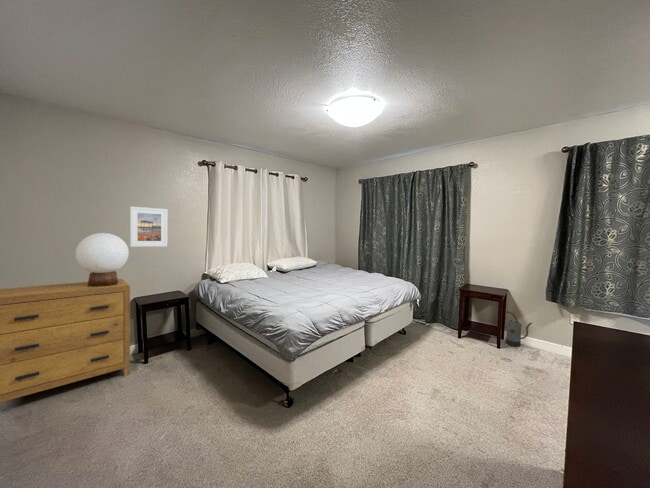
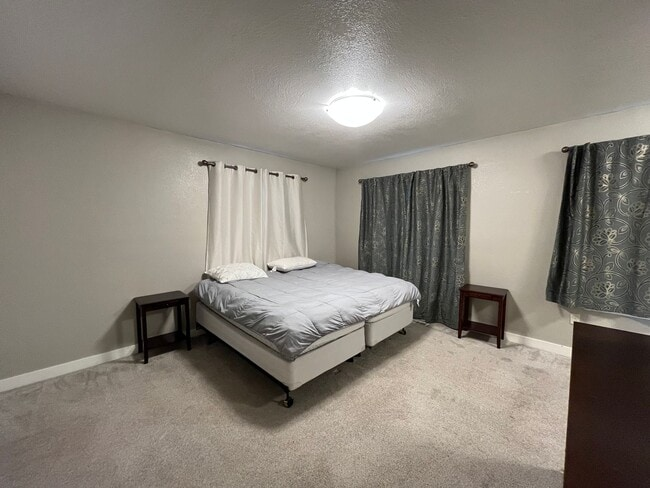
- dresser [0,278,131,403]
- watering can [504,310,533,347]
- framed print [129,206,168,248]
- table lamp [74,232,130,287]
